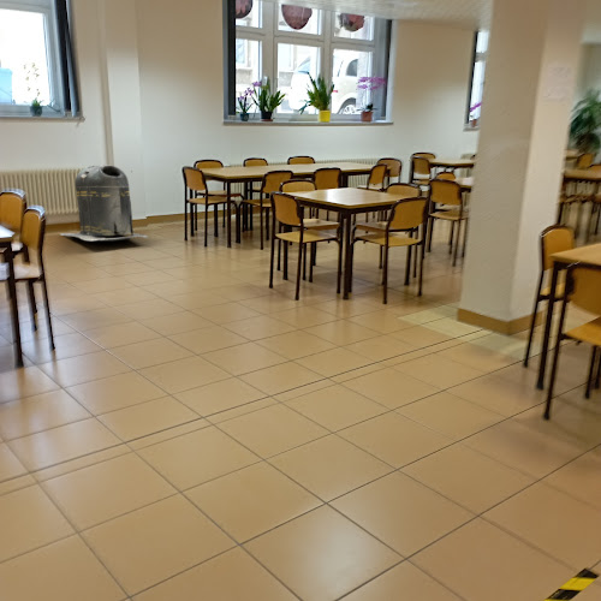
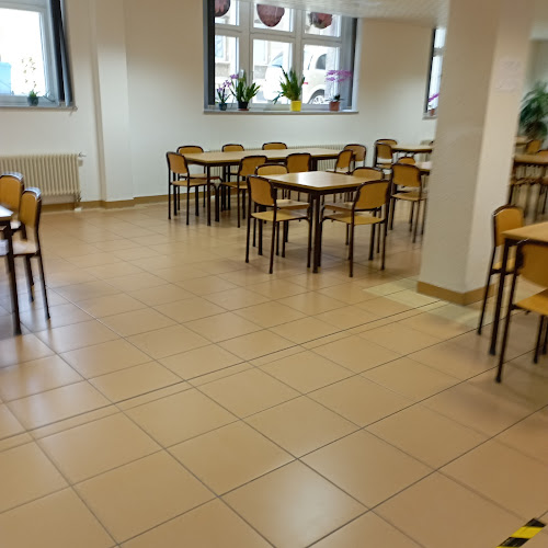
- waste bin [60,163,148,243]
